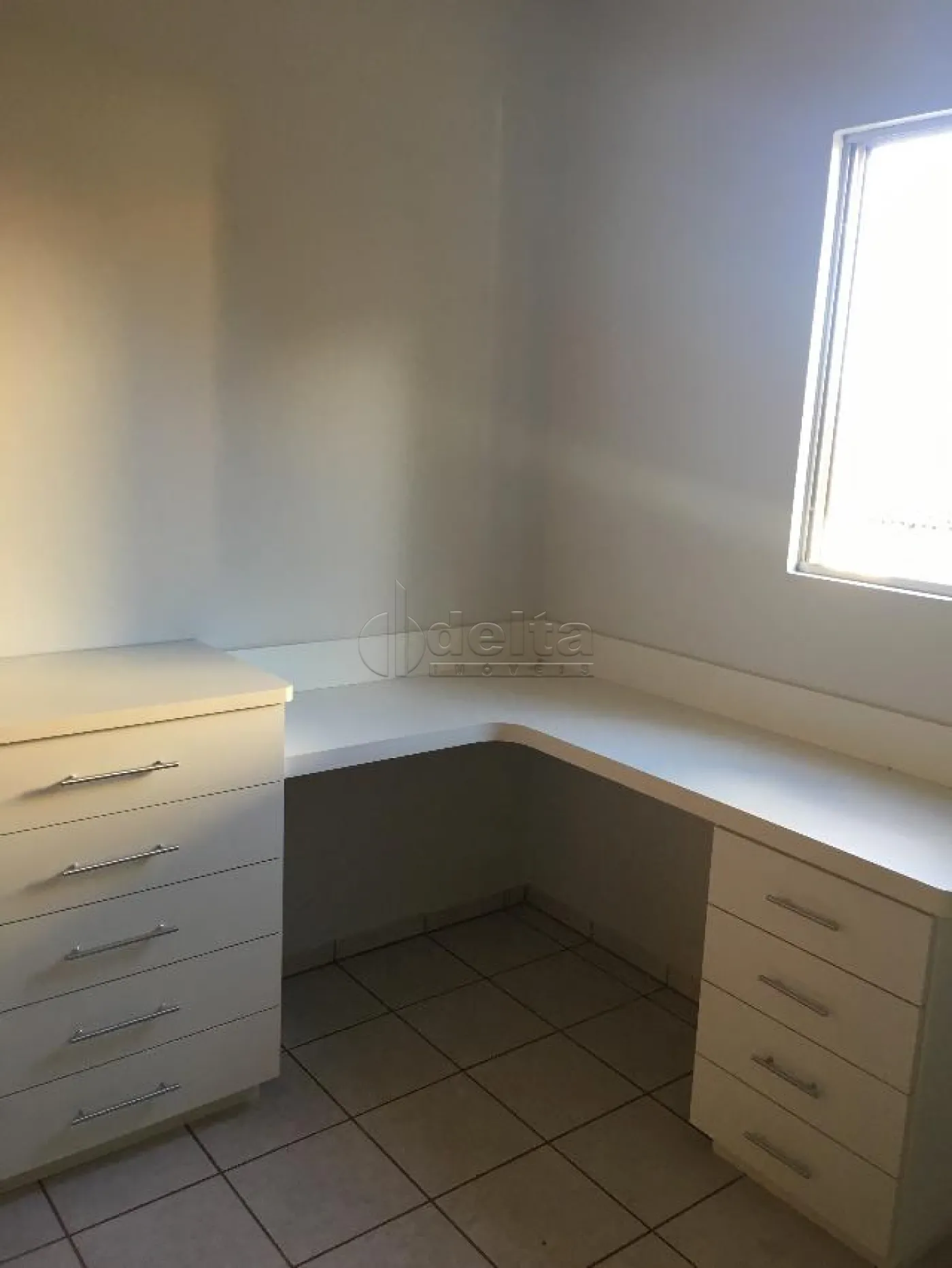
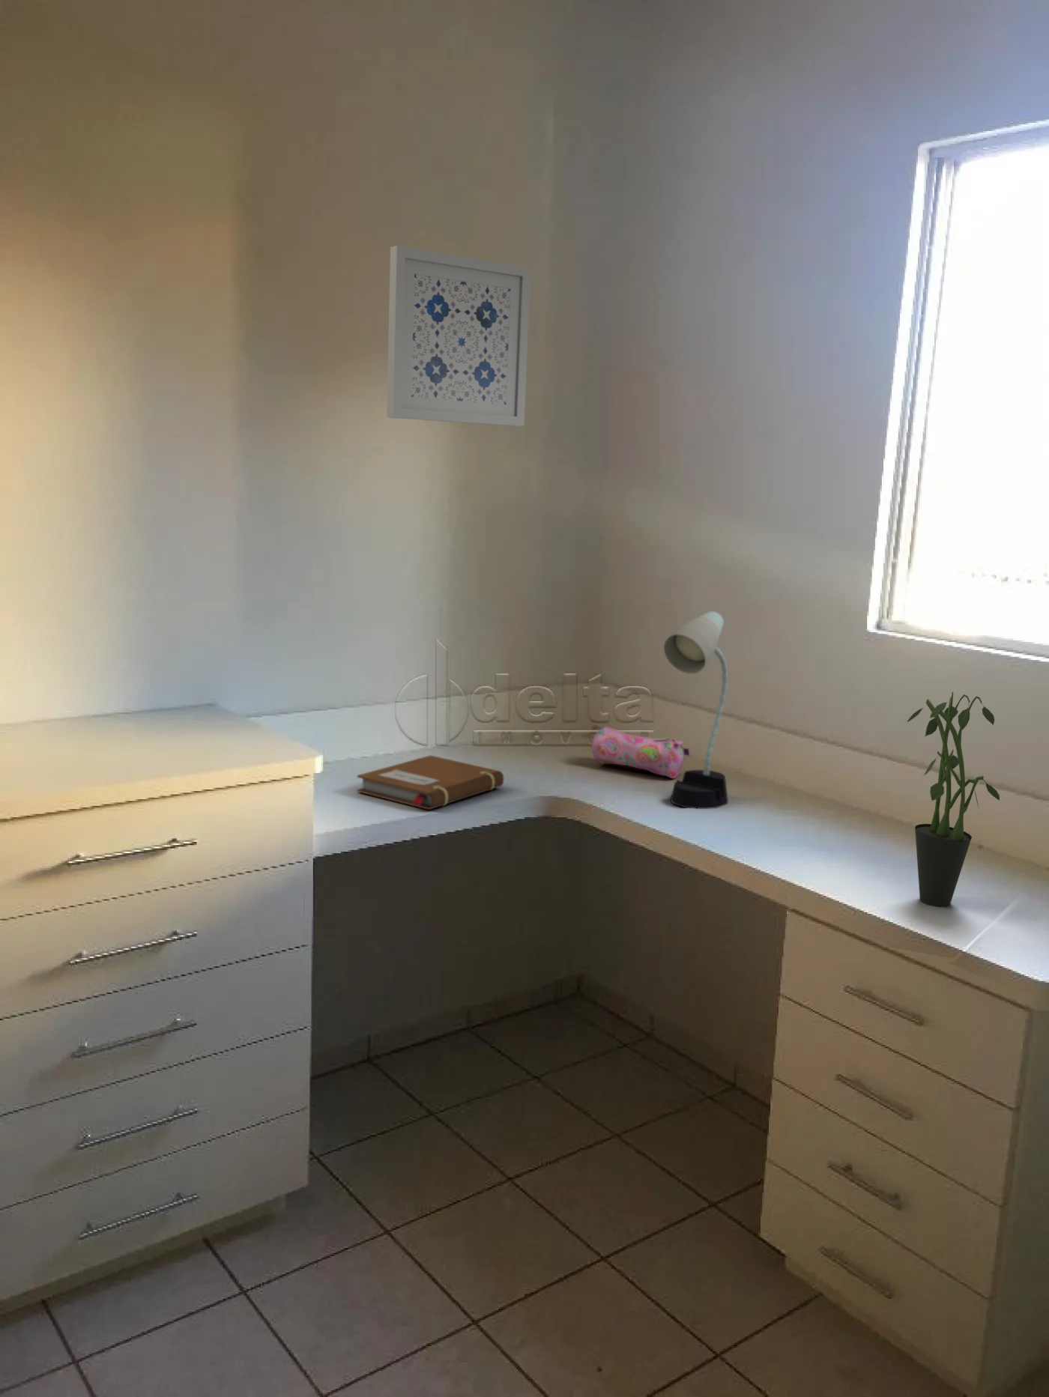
+ potted plant [907,691,1001,908]
+ notebook [356,755,505,811]
+ desk lamp [663,610,729,810]
+ wall art [386,245,531,427]
+ pencil case [592,726,690,779]
